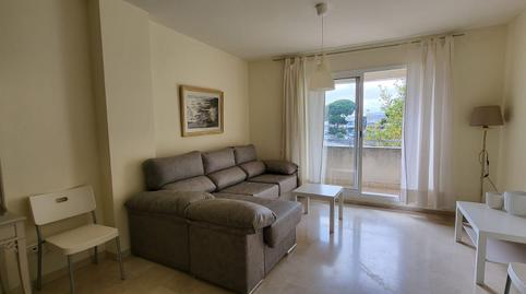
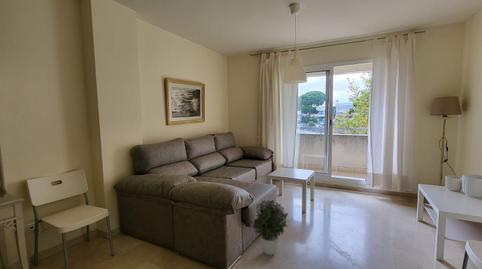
+ potted plant [251,199,289,256]
